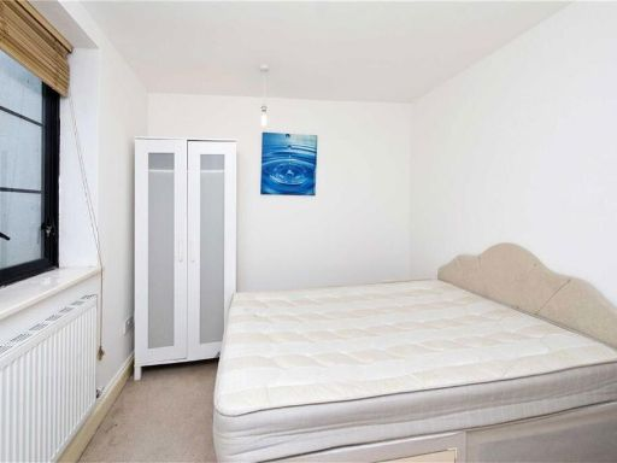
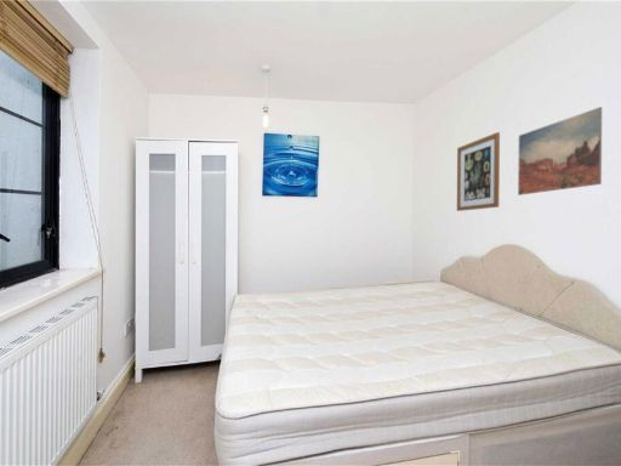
+ wall art [517,106,603,197]
+ wall art [456,131,501,212]
